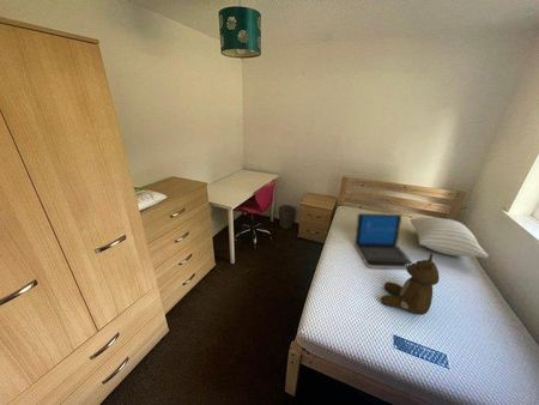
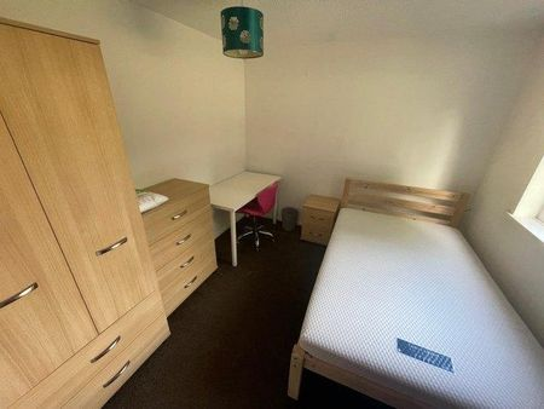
- laptop [353,212,414,270]
- teddy bear [380,253,441,316]
- pillow [408,217,490,259]
